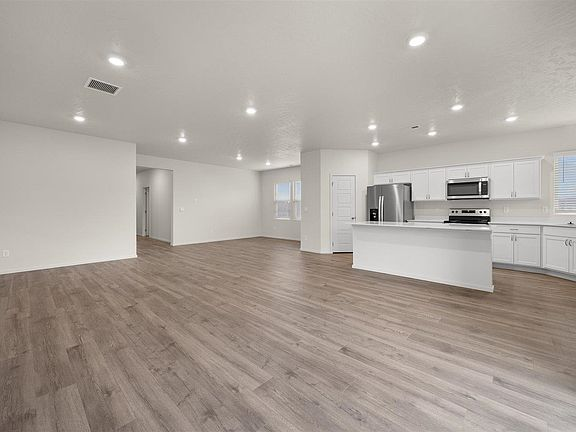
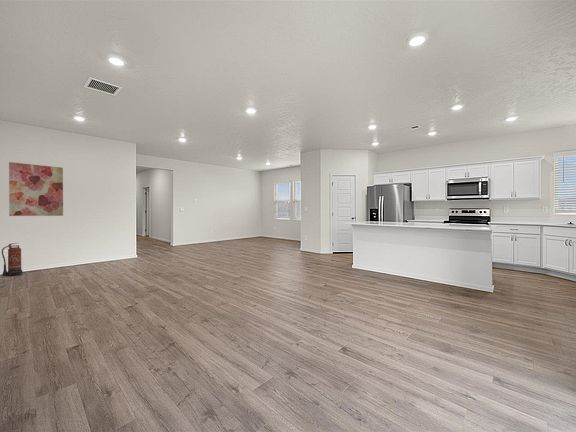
+ fire extinguisher [1,242,23,277]
+ wall art [8,161,64,217]
